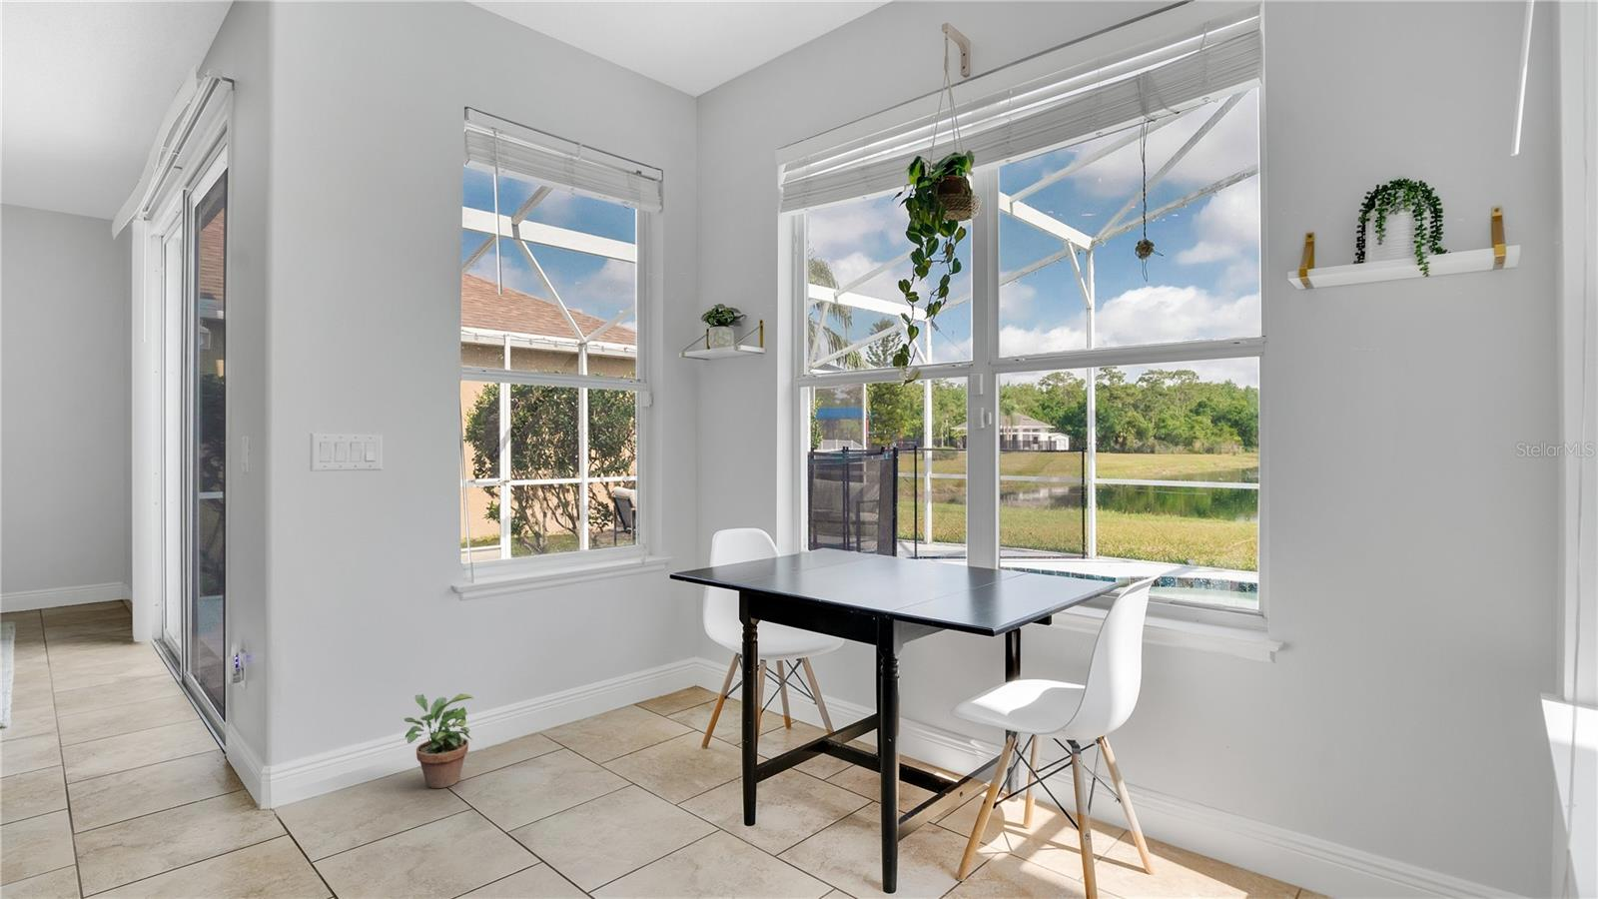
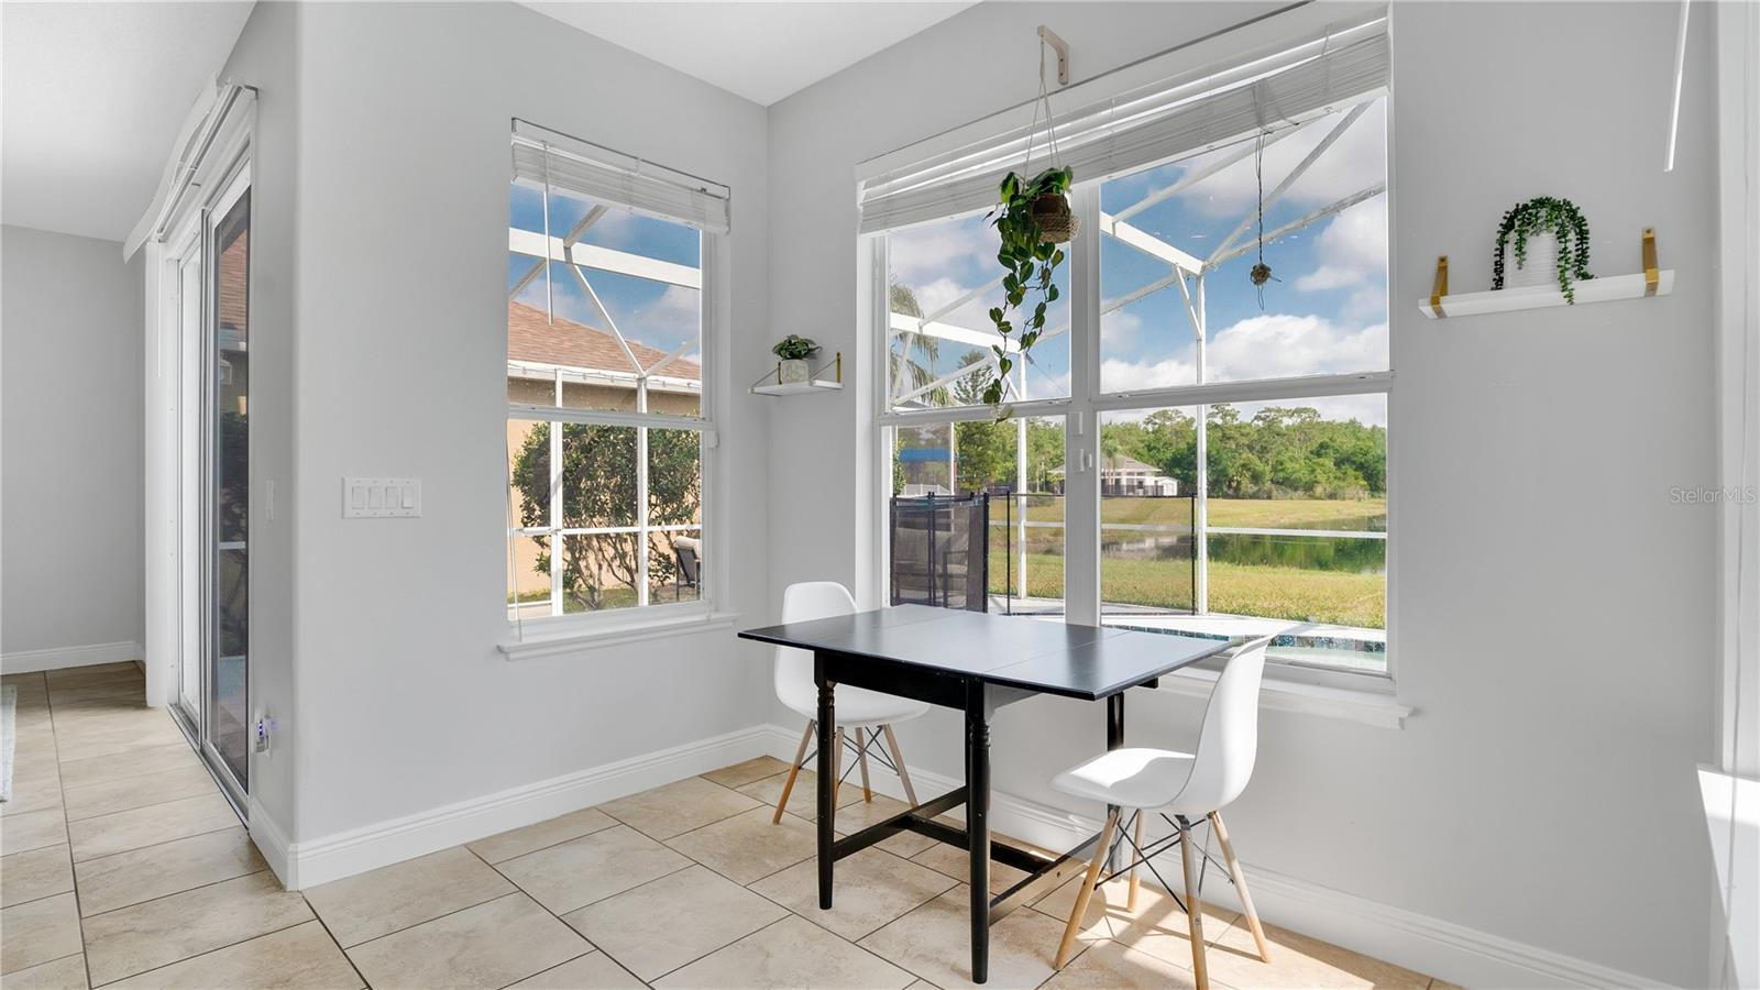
- potted plant [403,694,474,789]
